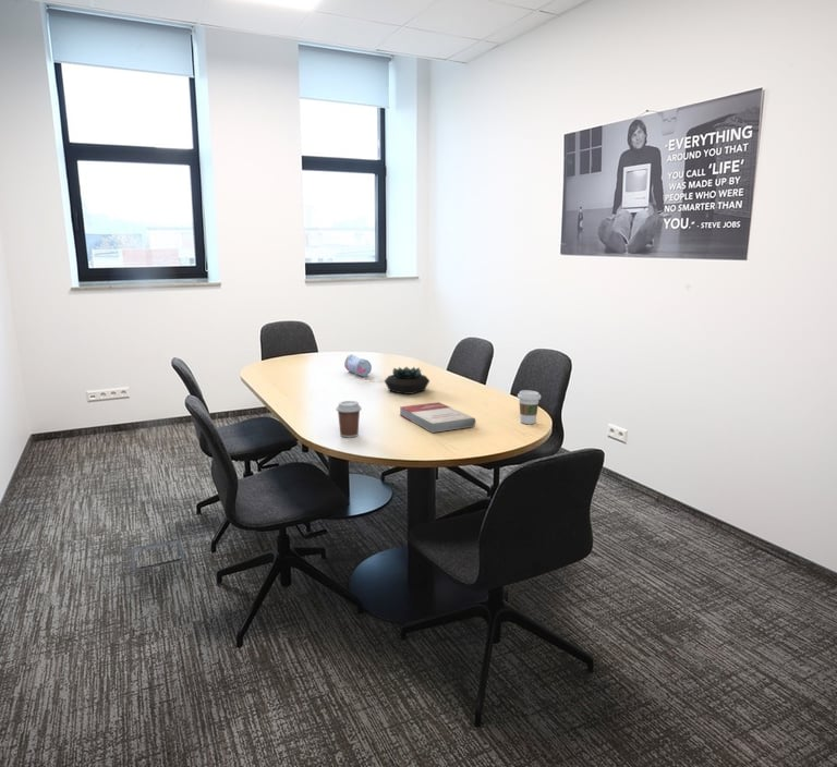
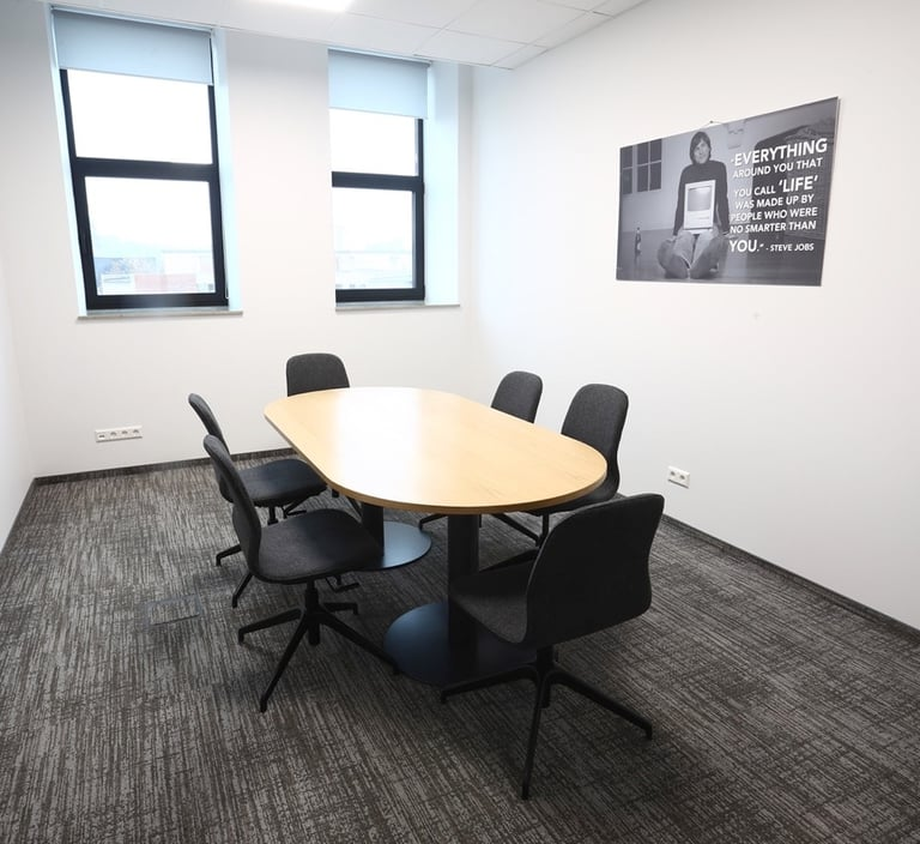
- pencil case [343,354,373,377]
- book [399,401,477,434]
- coffee cup [335,400,363,438]
- succulent plant [384,366,430,395]
- coffee cup [517,389,542,425]
